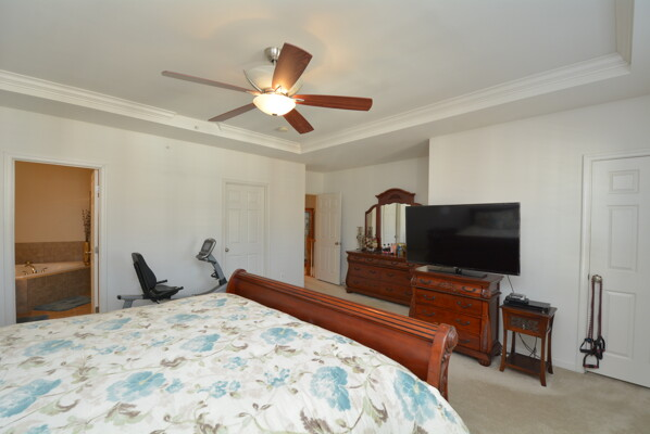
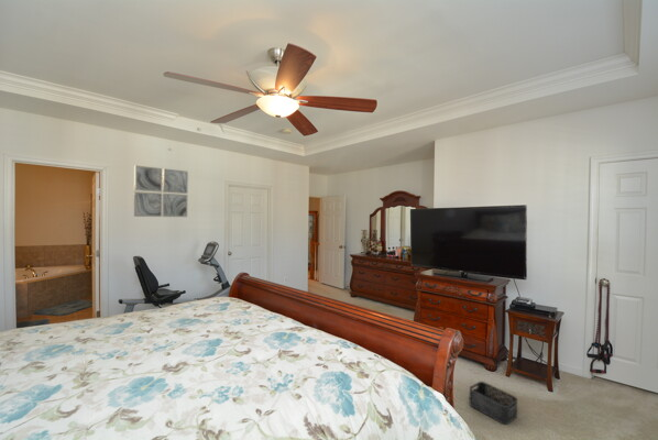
+ storage bin [468,381,518,426]
+ wall art [133,164,189,218]
